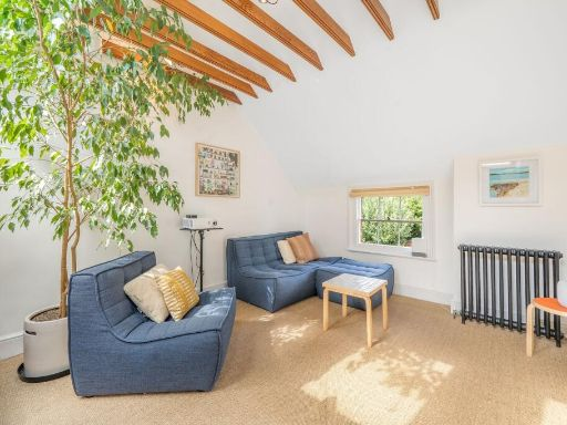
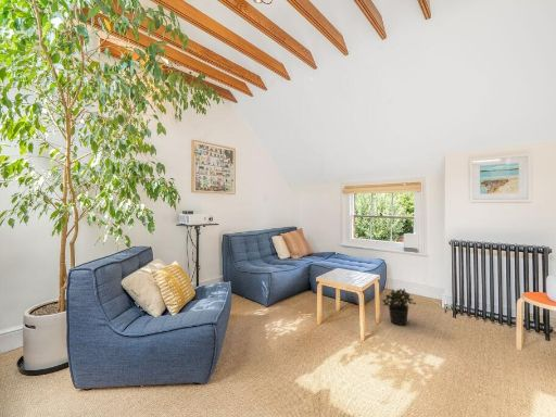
+ potted plant [381,288,417,327]
